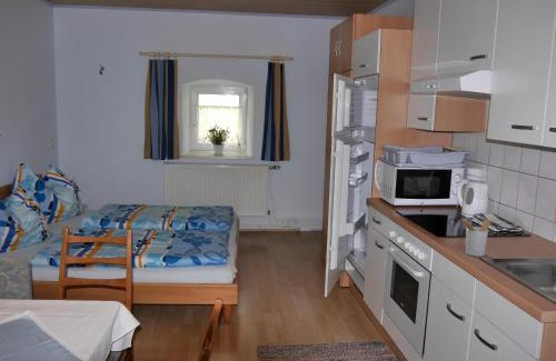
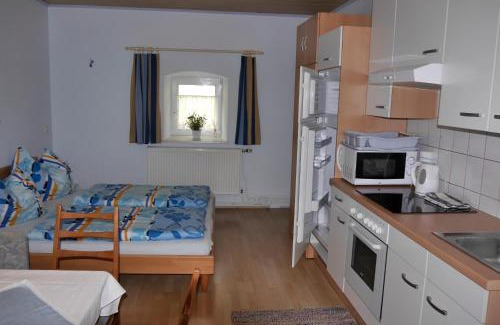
- utensil holder [459,218,492,258]
